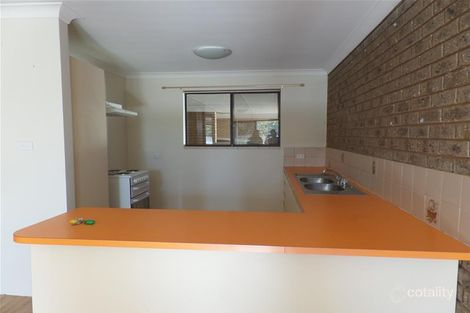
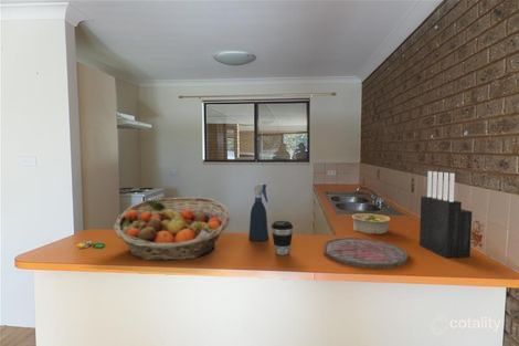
+ fruit basket [113,197,231,262]
+ knife block [419,170,473,260]
+ coffee cup [271,220,294,255]
+ cutting board [322,237,409,270]
+ spray bottle [247,182,269,242]
+ bowl [351,212,391,235]
